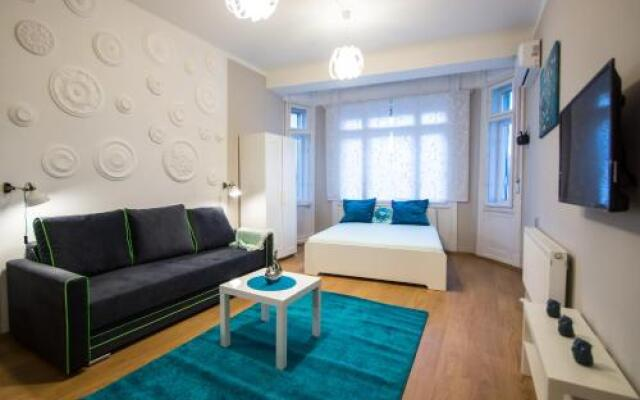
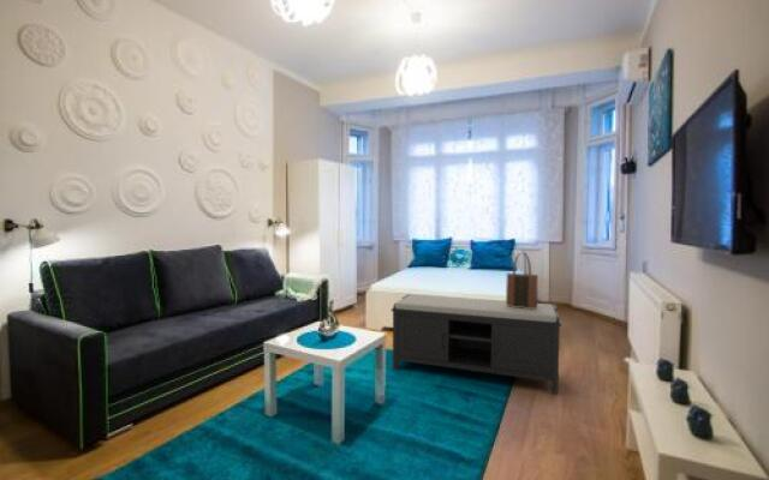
+ tote bag [505,252,540,310]
+ bench [391,293,562,395]
